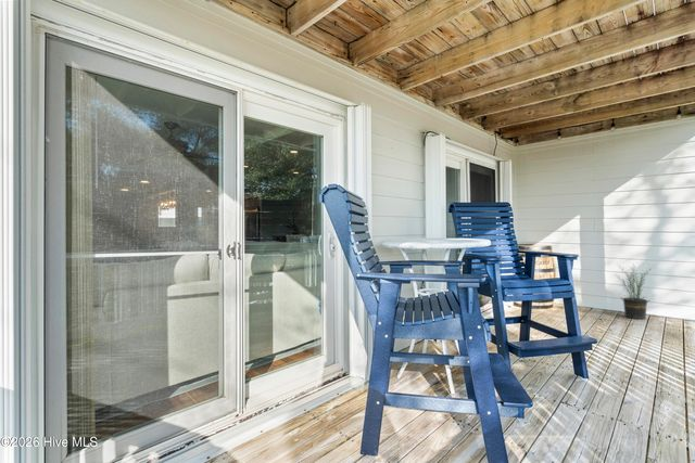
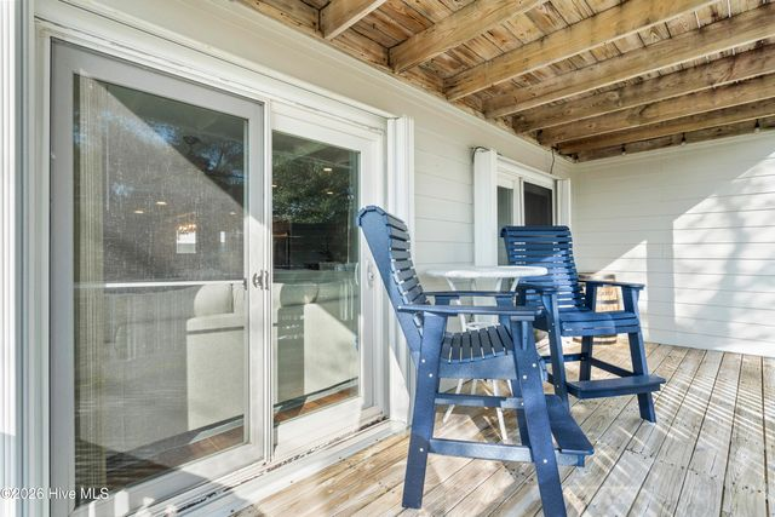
- potted plant [615,263,654,320]
